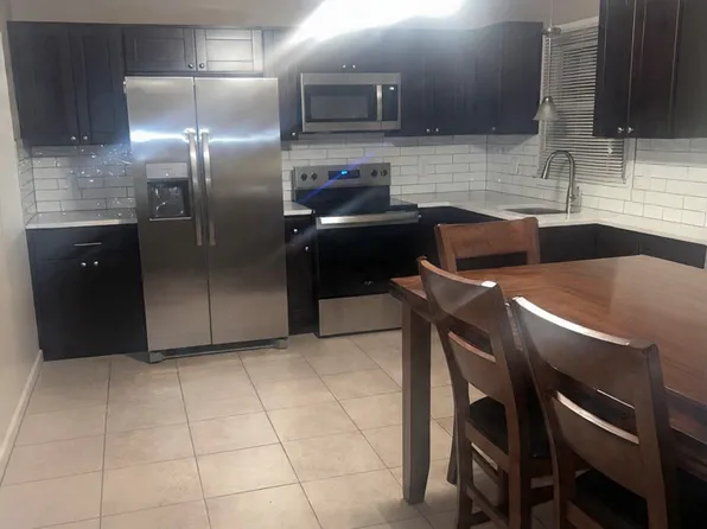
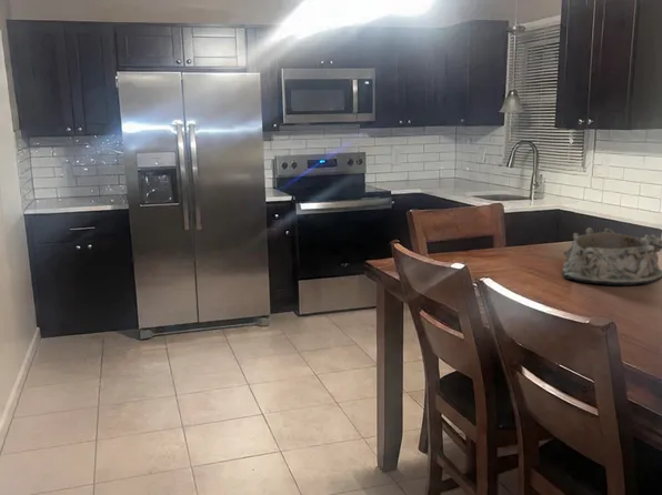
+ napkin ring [561,226,662,286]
